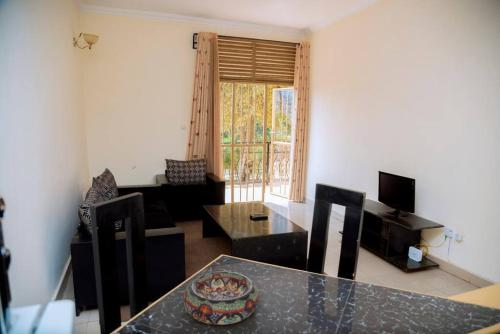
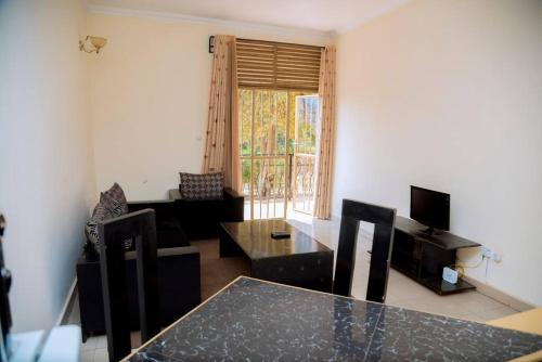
- decorative bowl [182,271,260,326]
